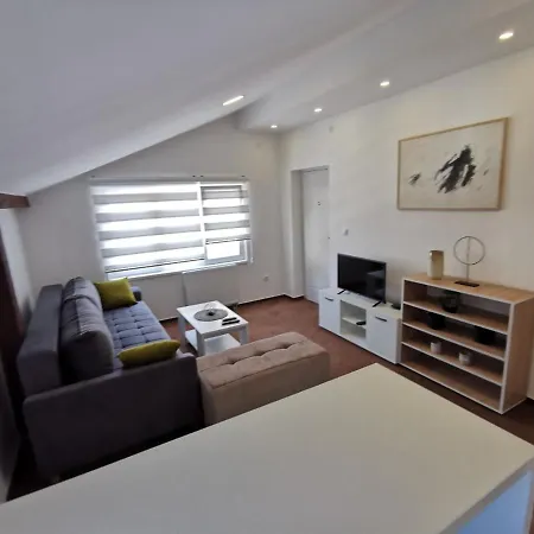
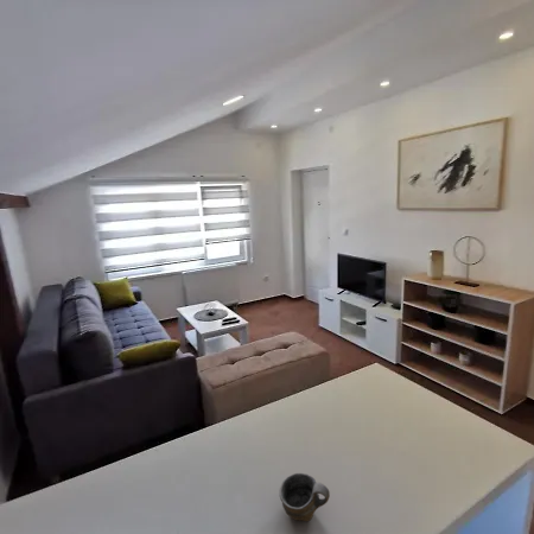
+ cup [278,472,331,522]
